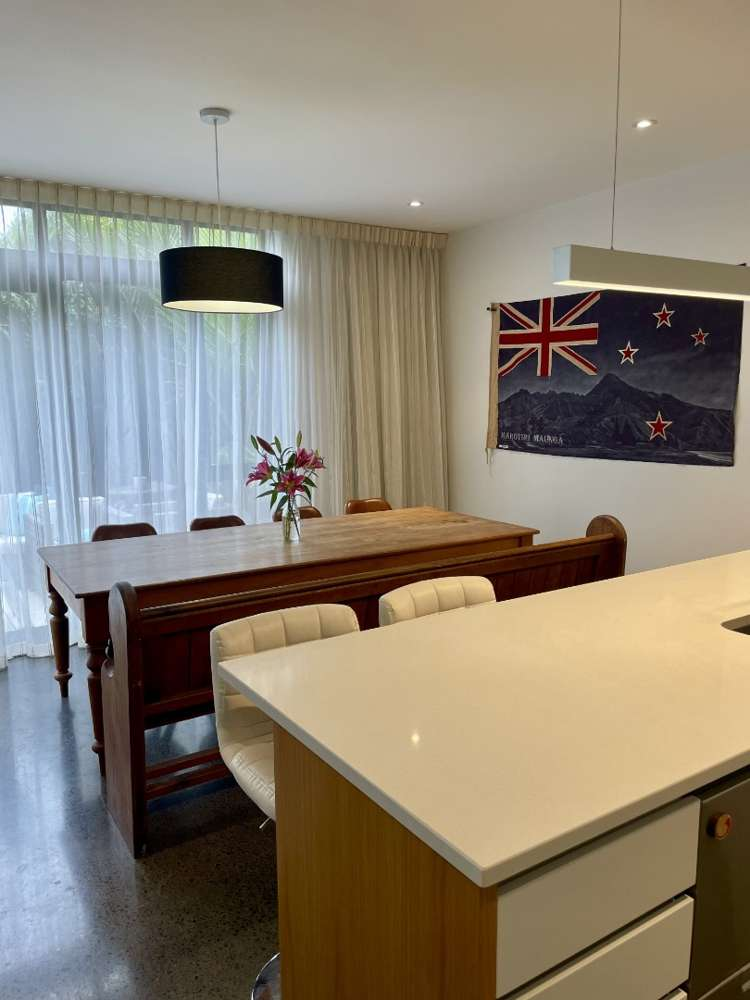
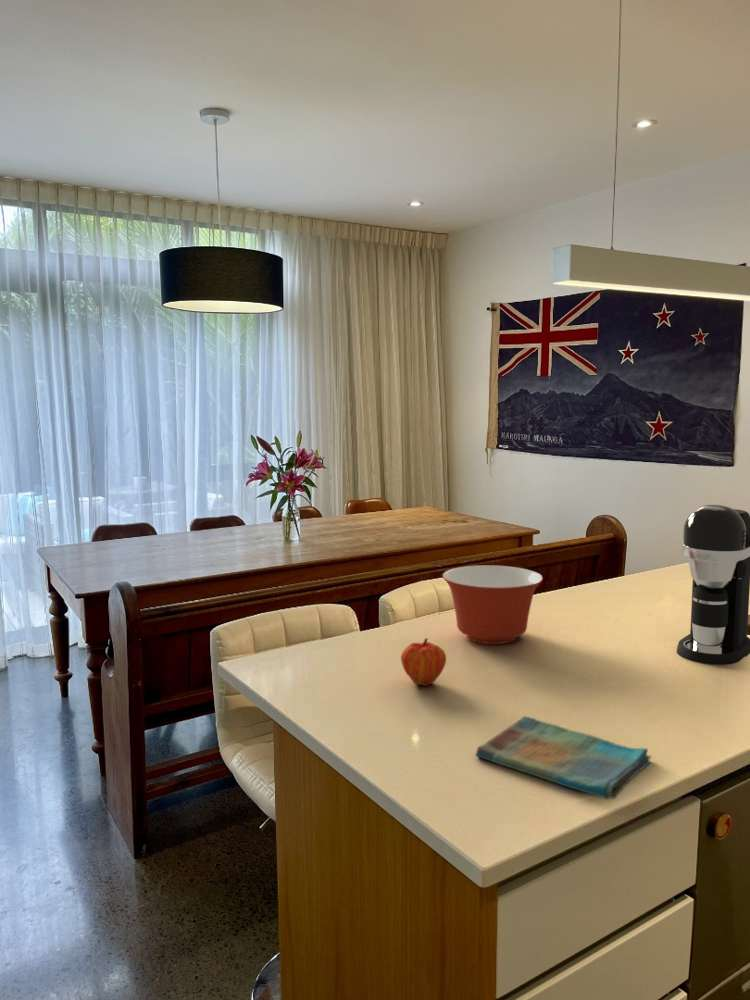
+ coffee maker [676,504,750,666]
+ fruit [400,637,447,687]
+ mixing bowl [442,565,544,645]
+ dish towel [475,715,652,800]
